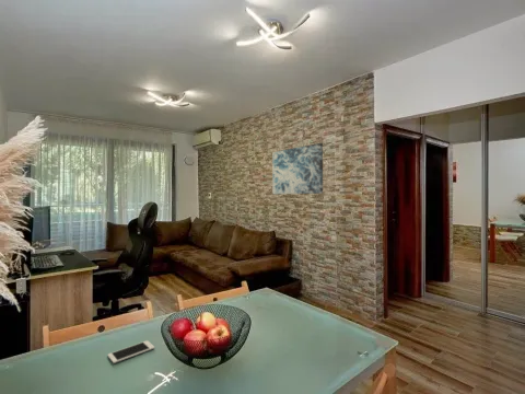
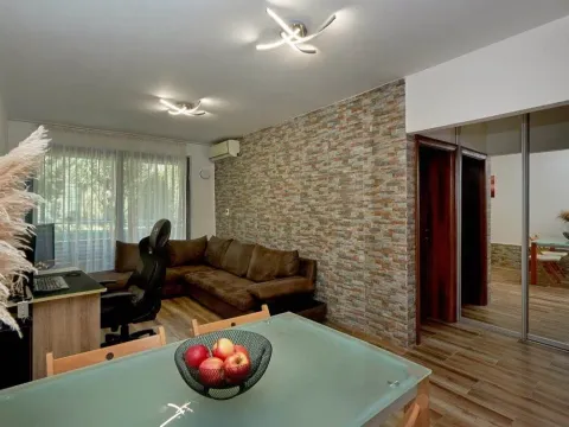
- wall art [271,142,324,195]
- cell phone [107,339,155,364]
